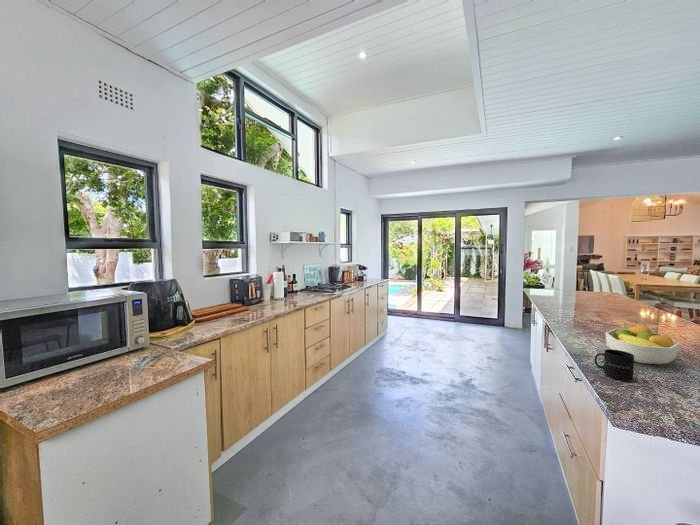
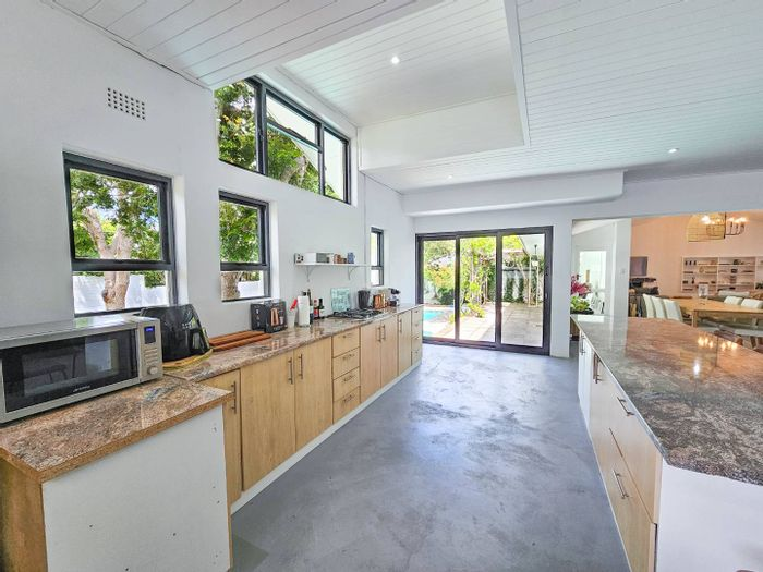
- mug [594,348,635,382]
- fruit bowl [604,324,681,365]
